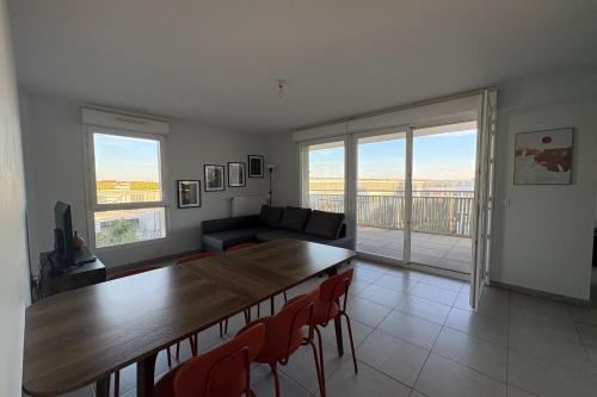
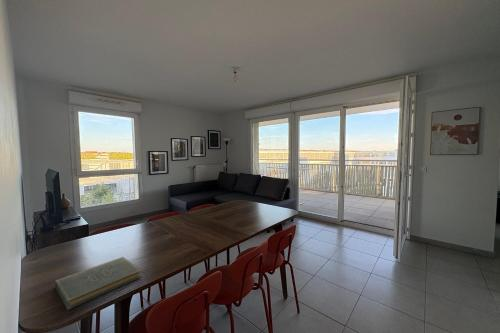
+ book [54,256,143,311]
